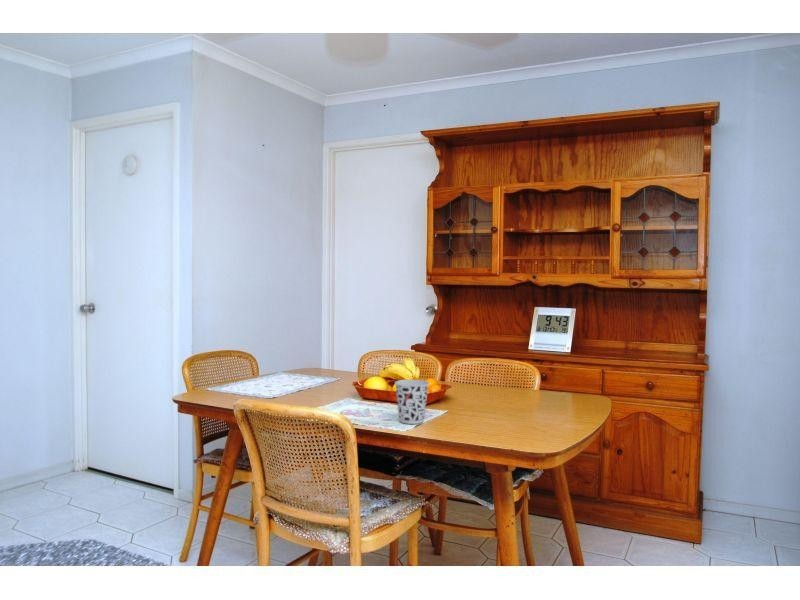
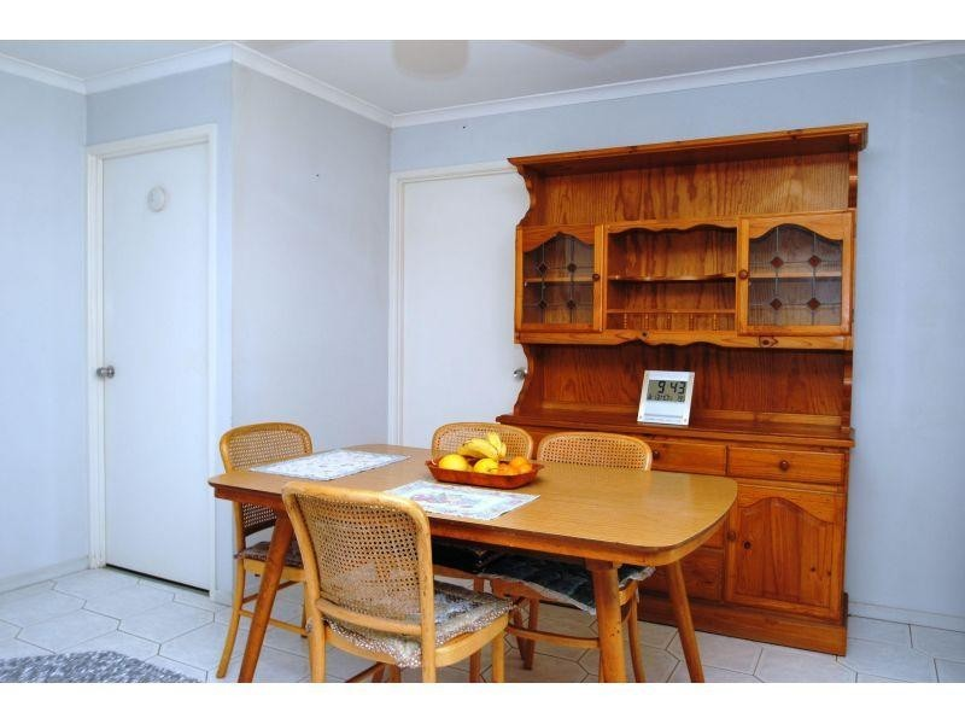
- cup [394,379,430,425]
